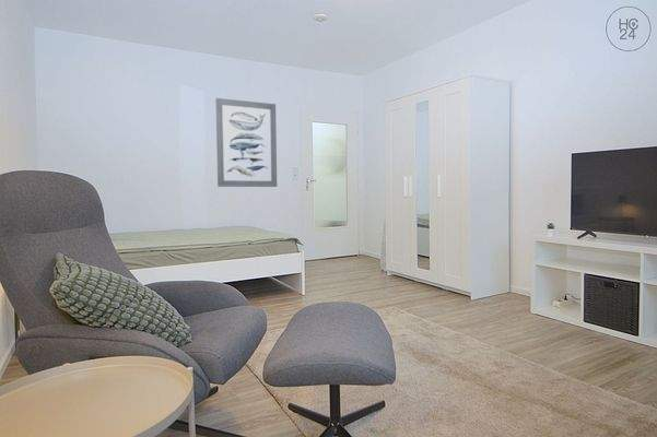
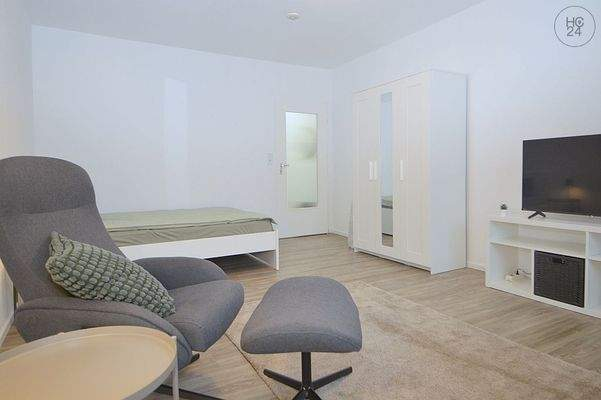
- wall art [214,97,278,188]
